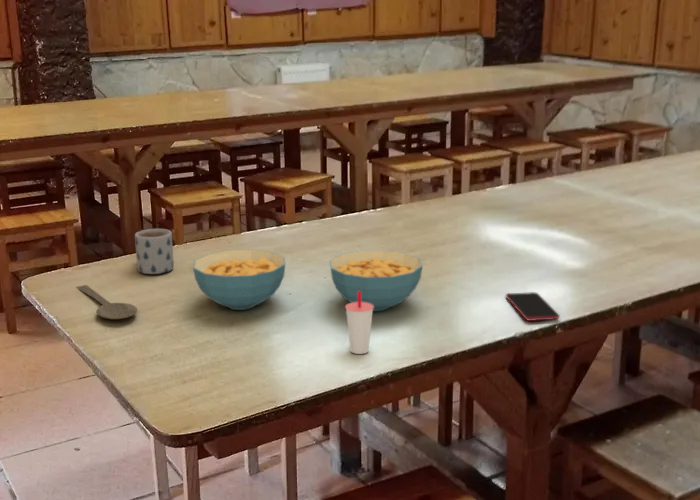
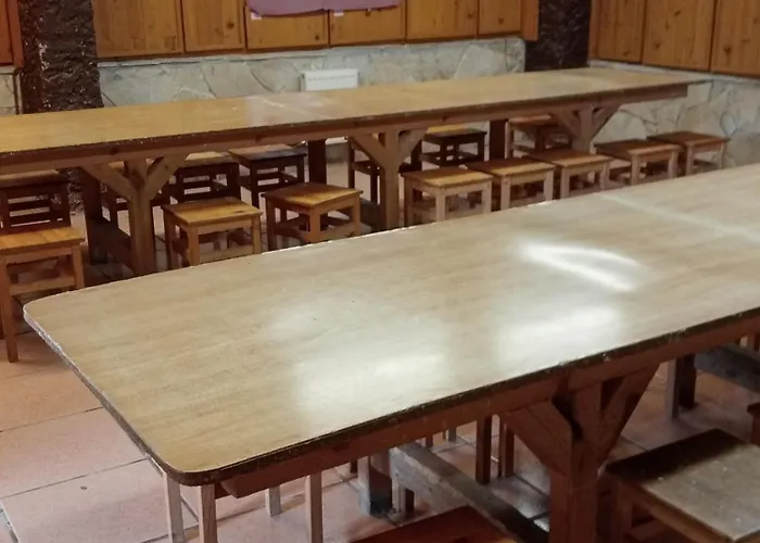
- wooden spoon [75,284,138,320]
- smartphone [505,291,561,322]
- mug [134,228,175,275]
- cup [344,291,374,355]
- cereal bowl [192,249,286,311]
- cereal bowl [329,250,424,312]
